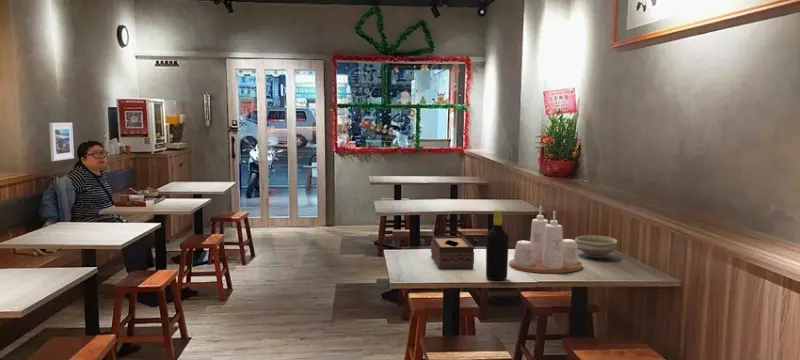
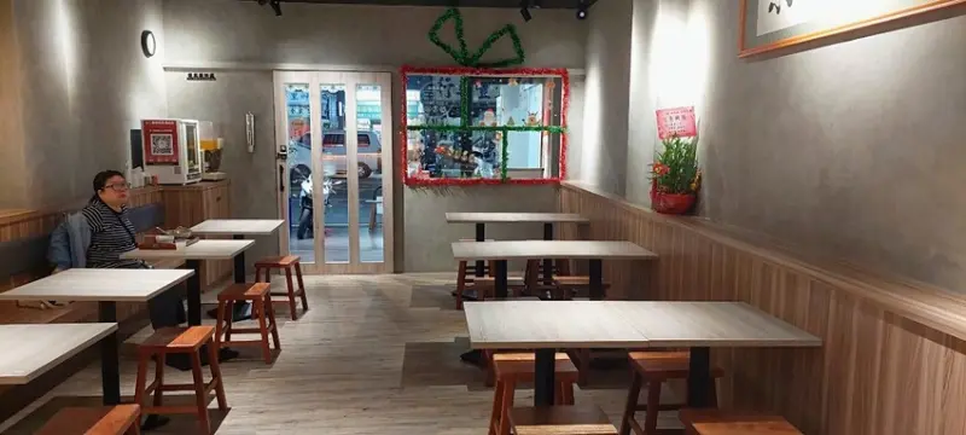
- condiment set [508,205,583,274]
- bottle [485,209,510,281]
- tissue box [430,235,475,270]
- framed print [48,122,75,162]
- bowl [574,235,618,259]
